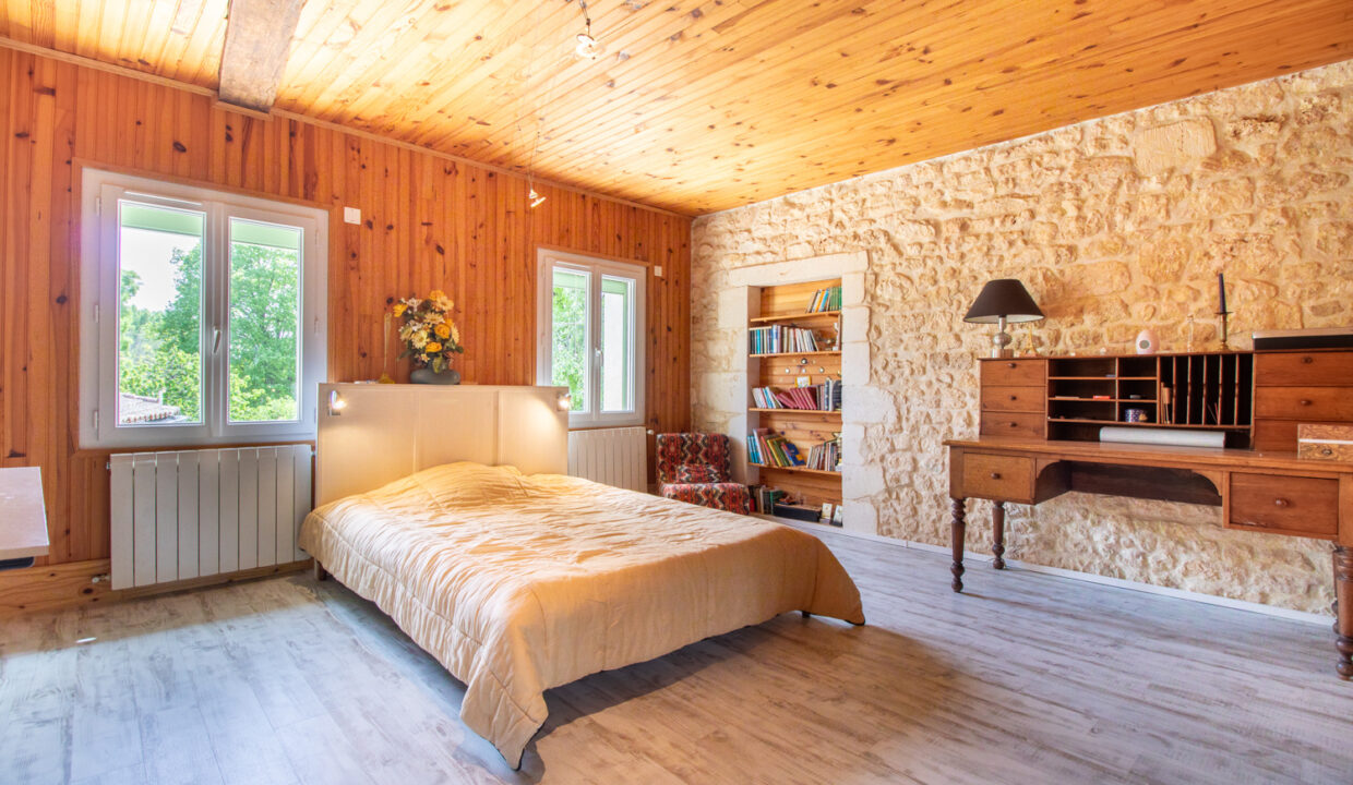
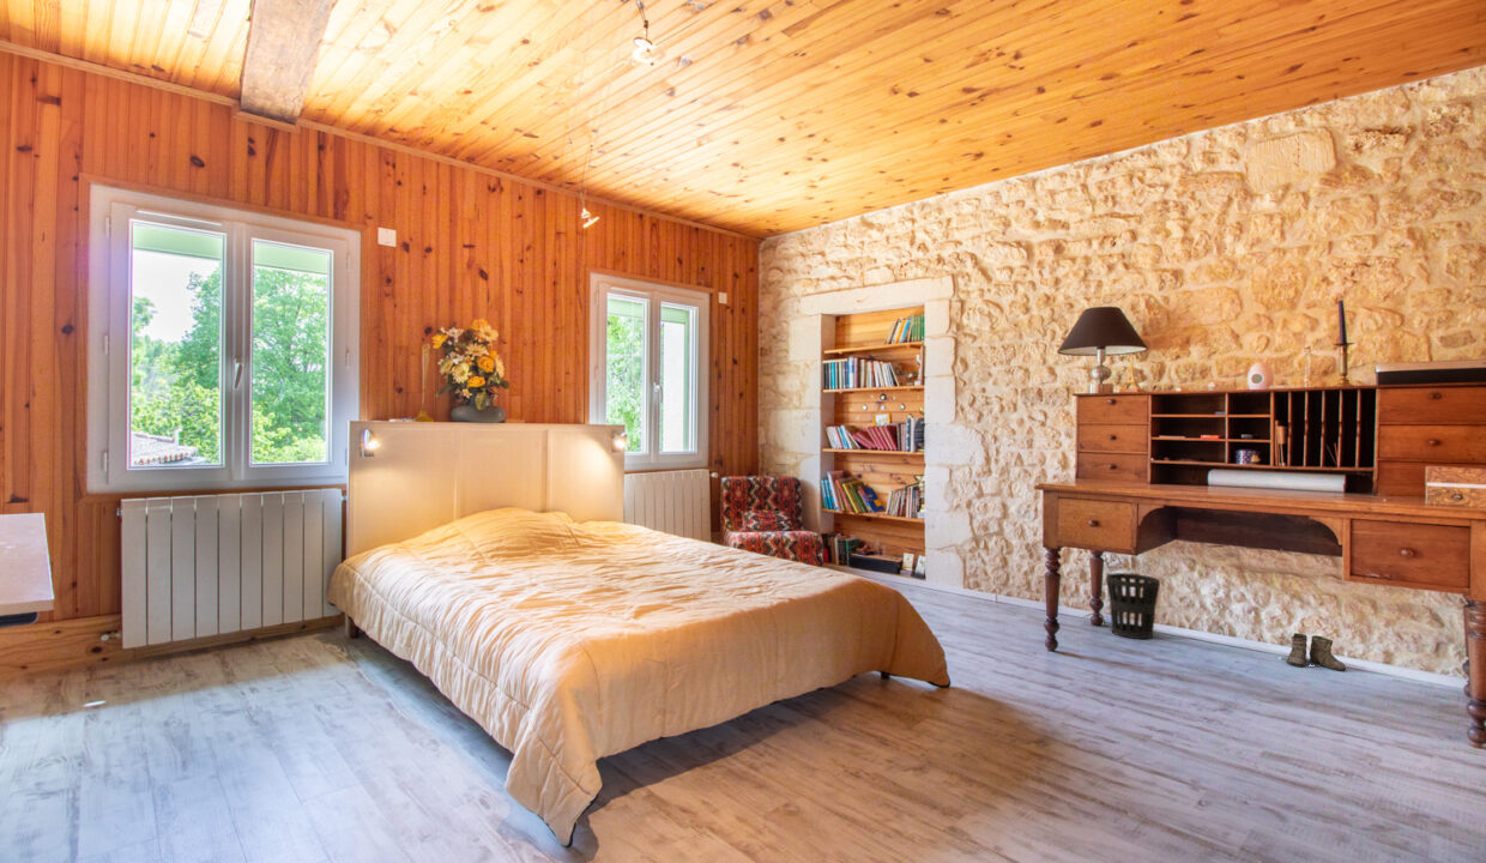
+ boots [1282,632,1347,672]
+ wastebasket [1105,572,1161,640]
